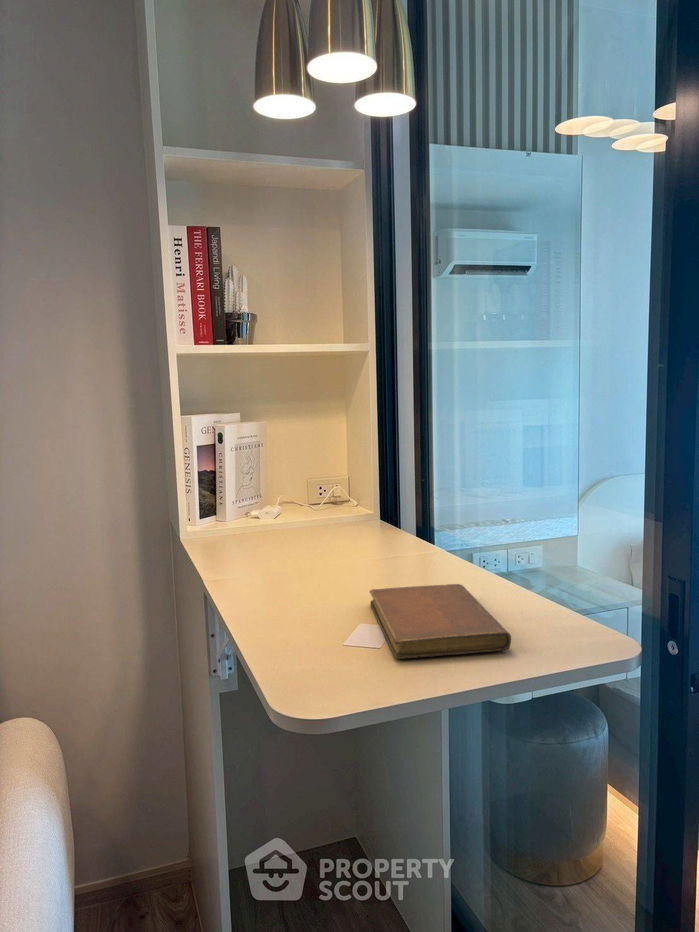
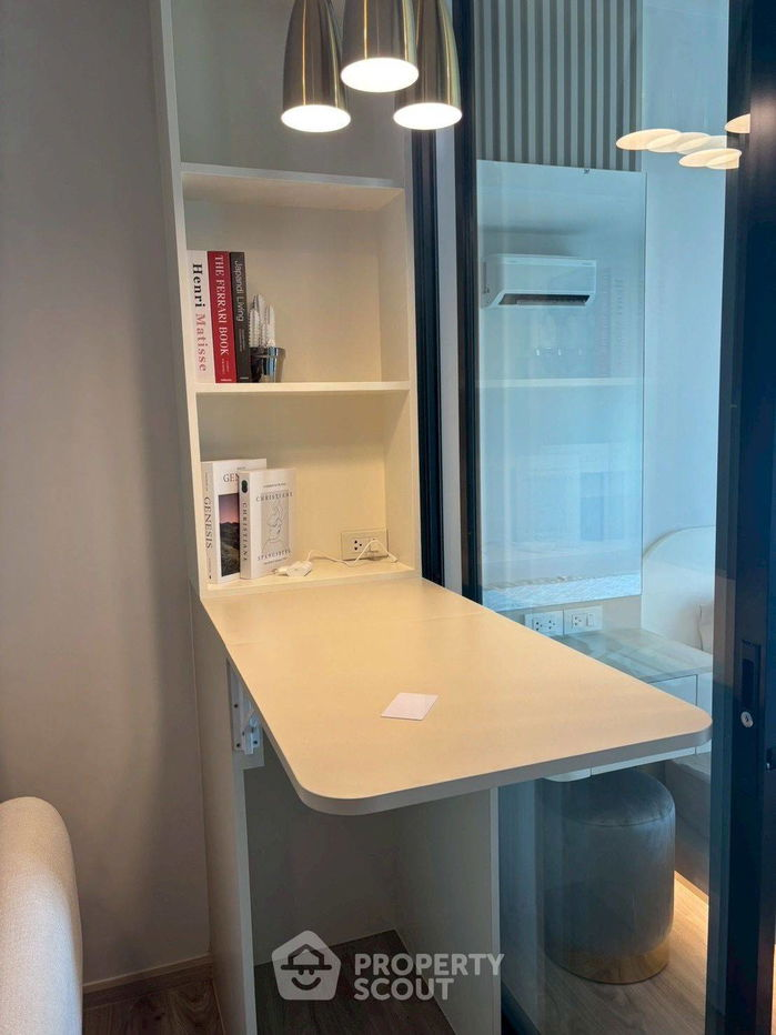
- notebook [369,583,512,660]
